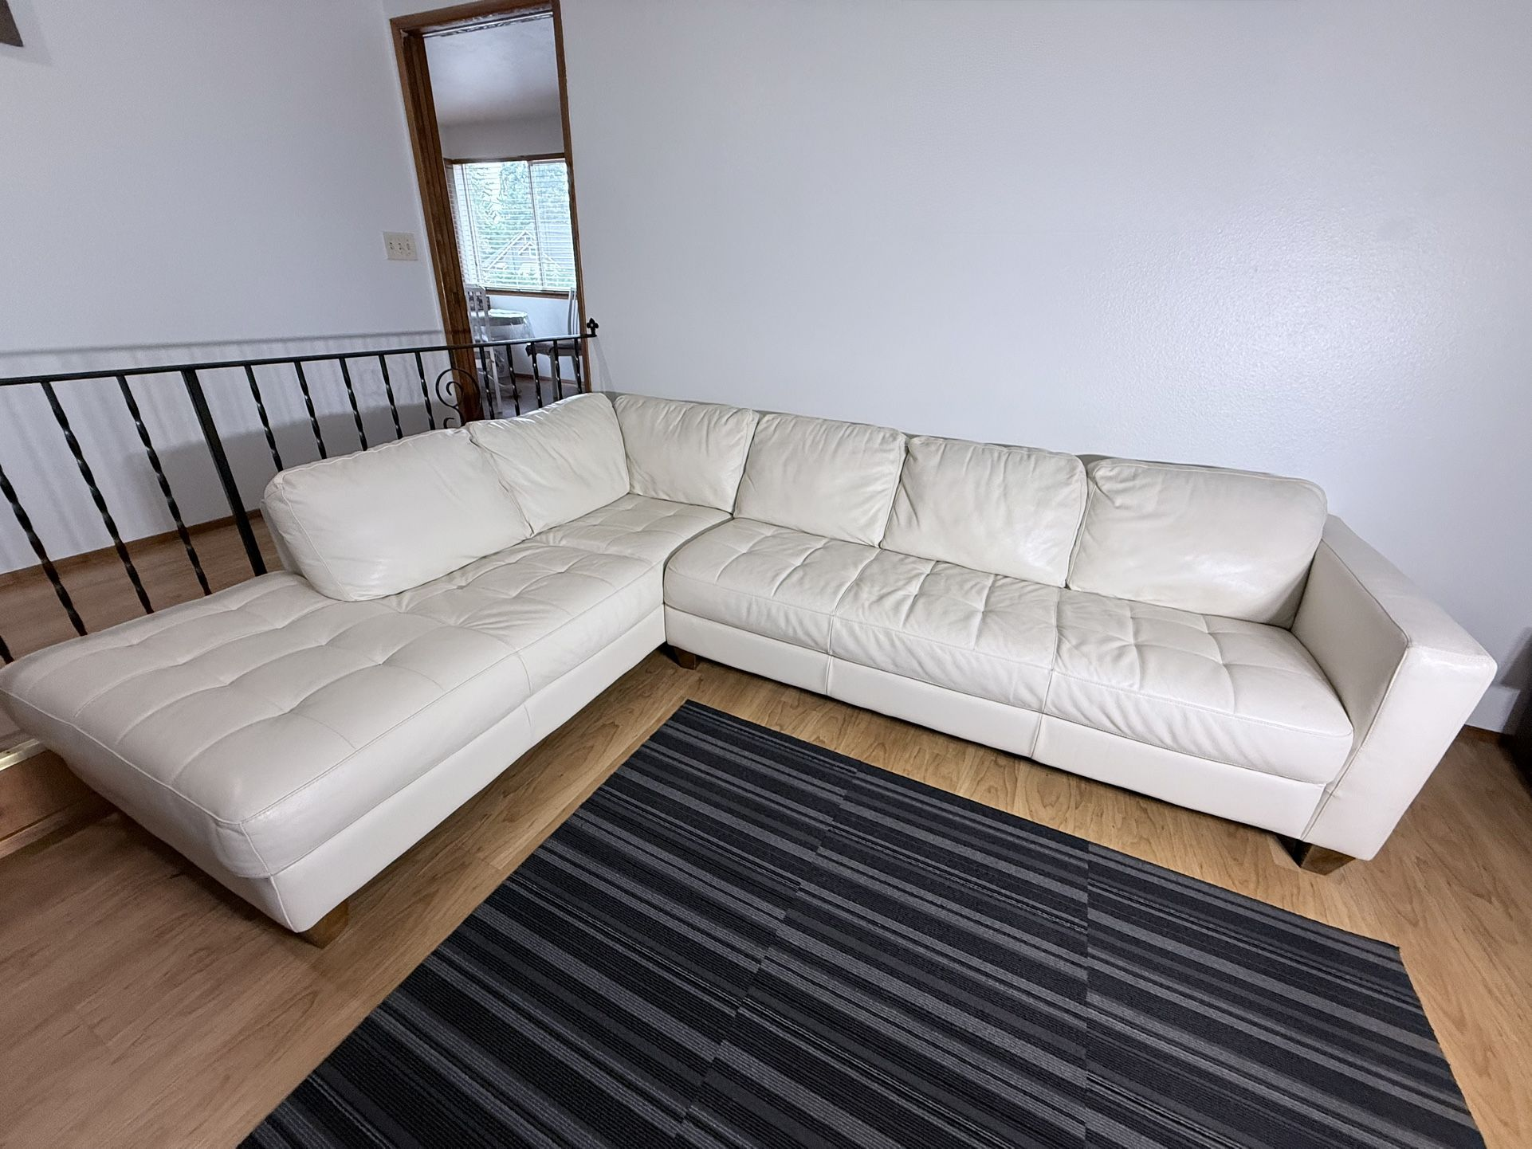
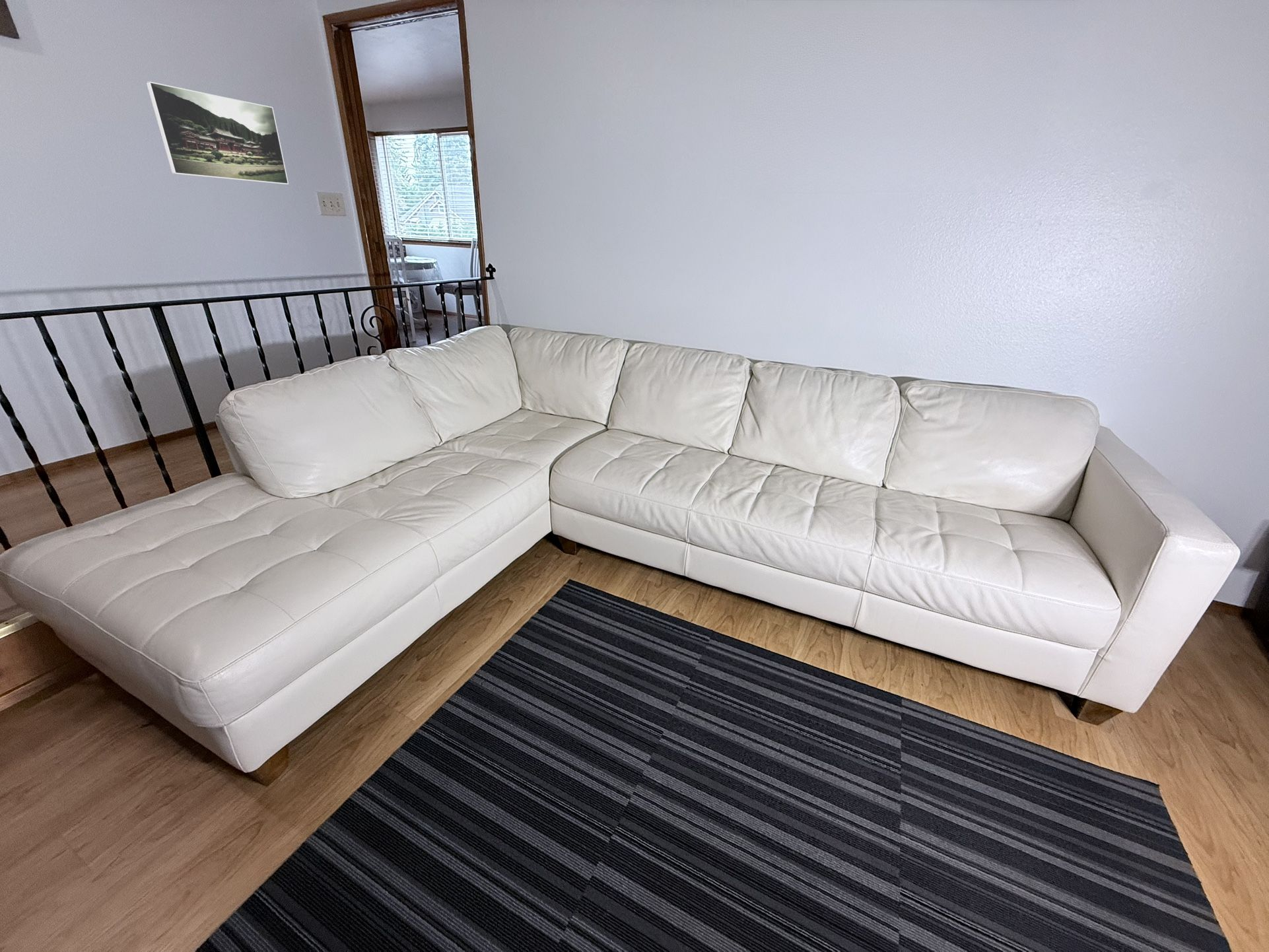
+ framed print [145,81,289,185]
